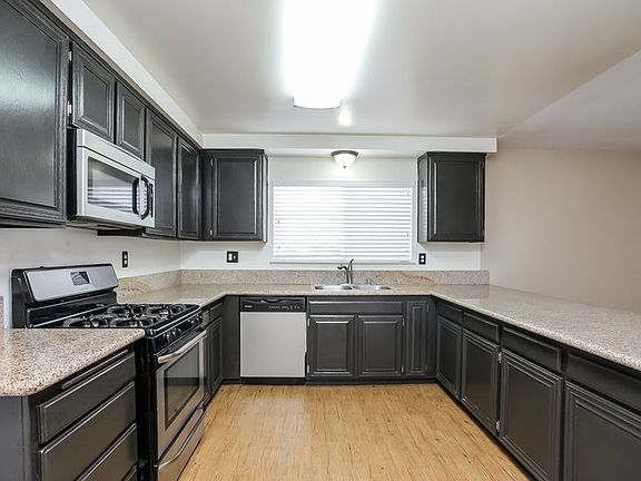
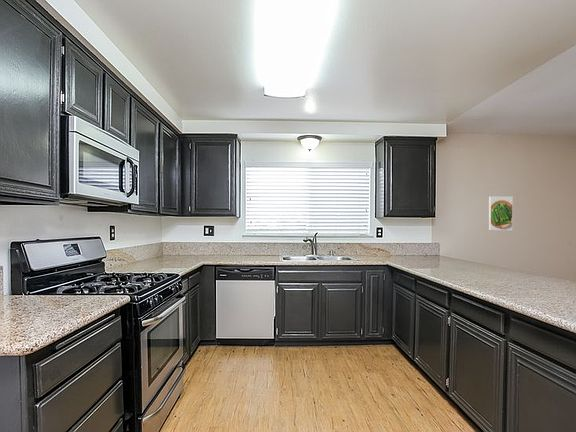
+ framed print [488,195,514,231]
